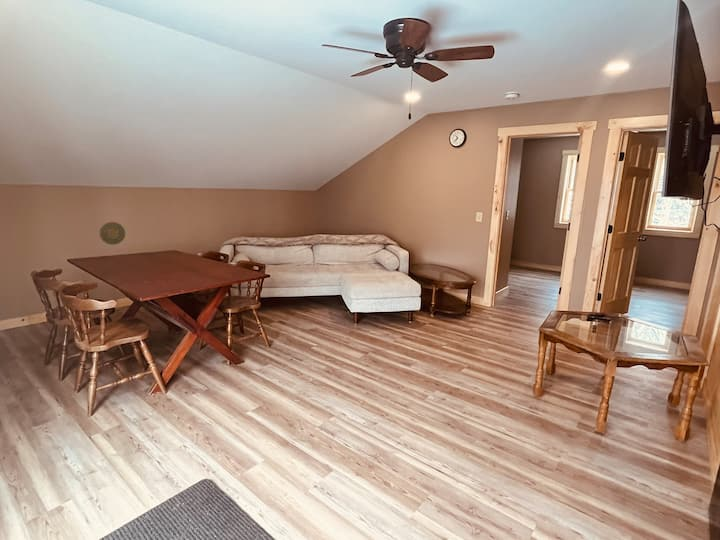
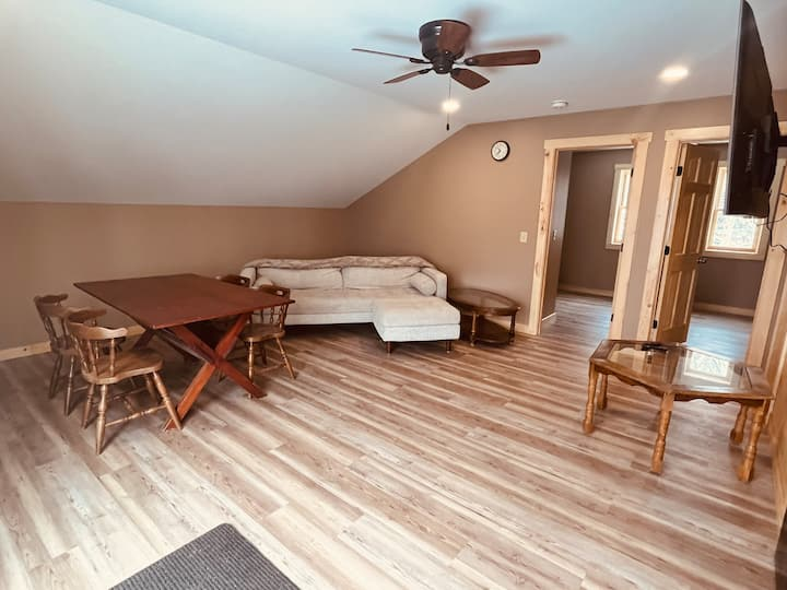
- decorative plate [99,221,126,246]
